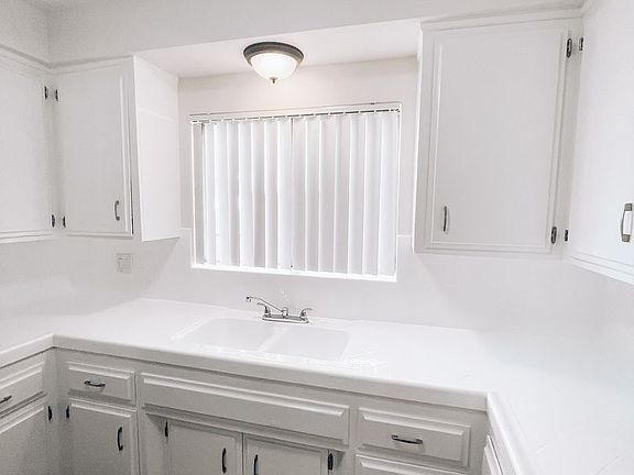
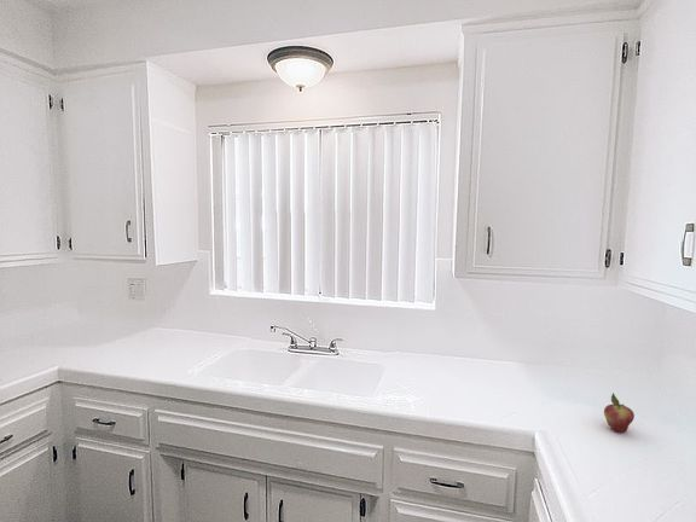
+ fruit [603,392,636,434]
